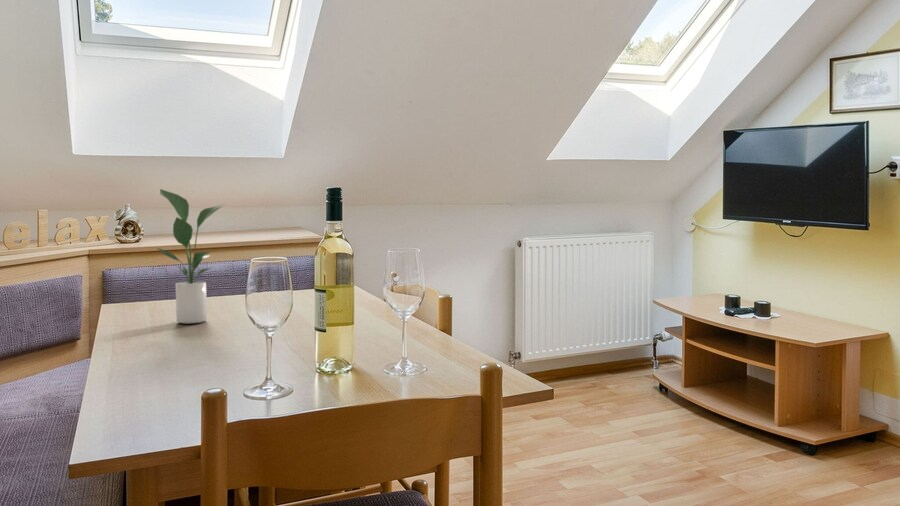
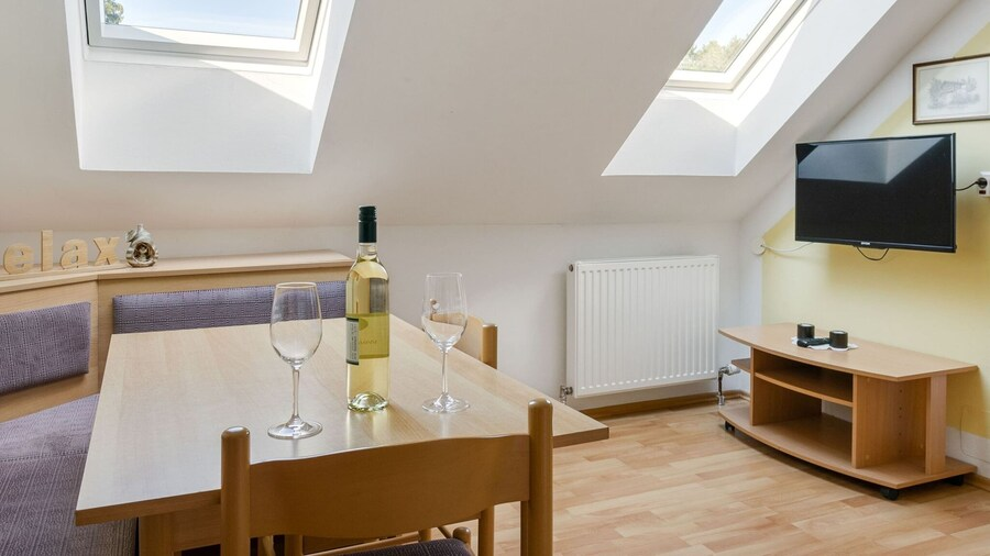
- potted plant [156,188,226,325]
